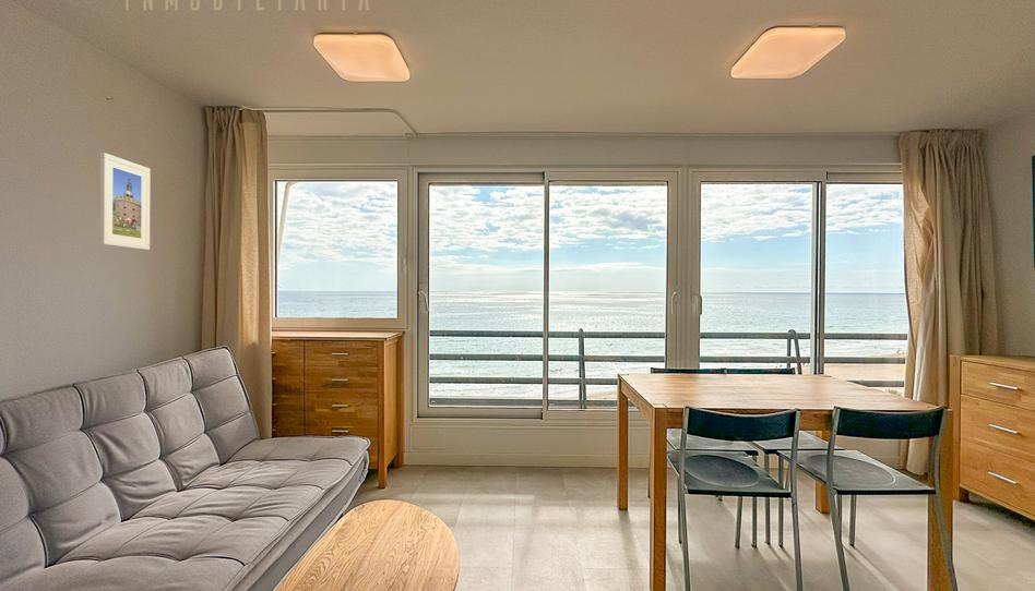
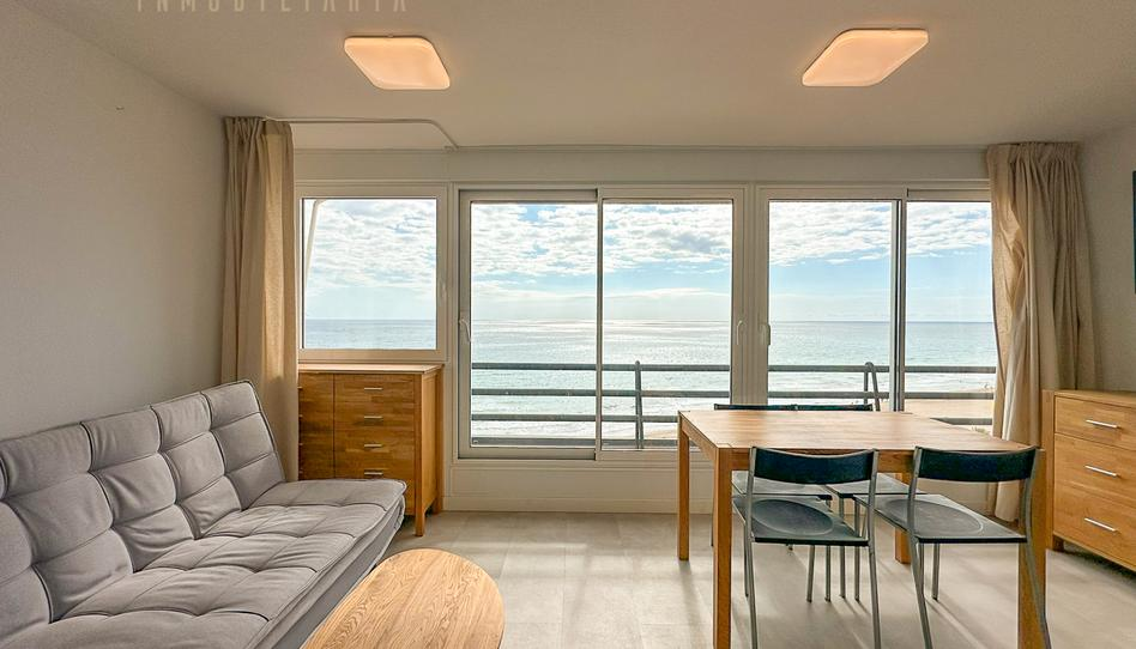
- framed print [98,152,152,251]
